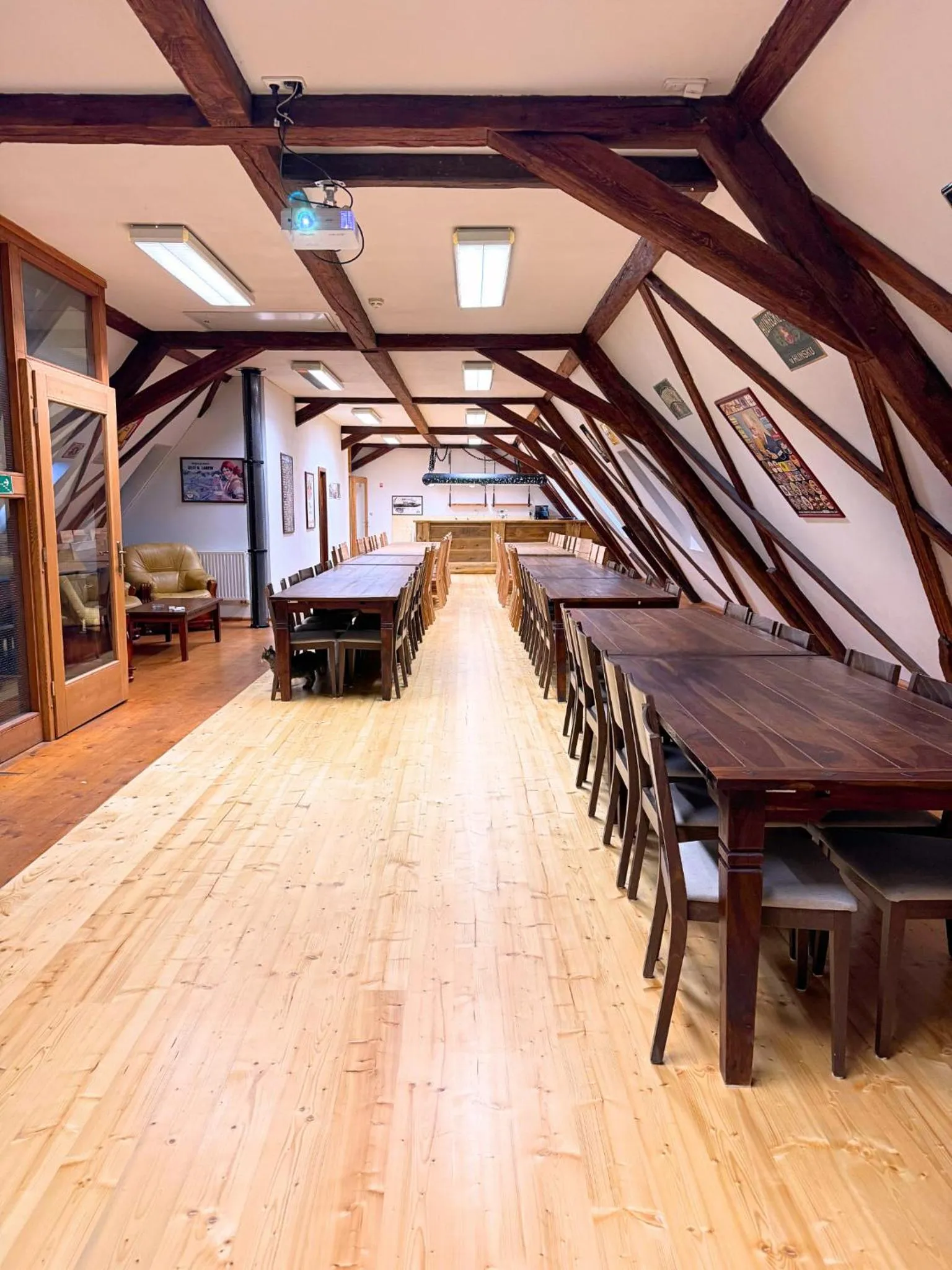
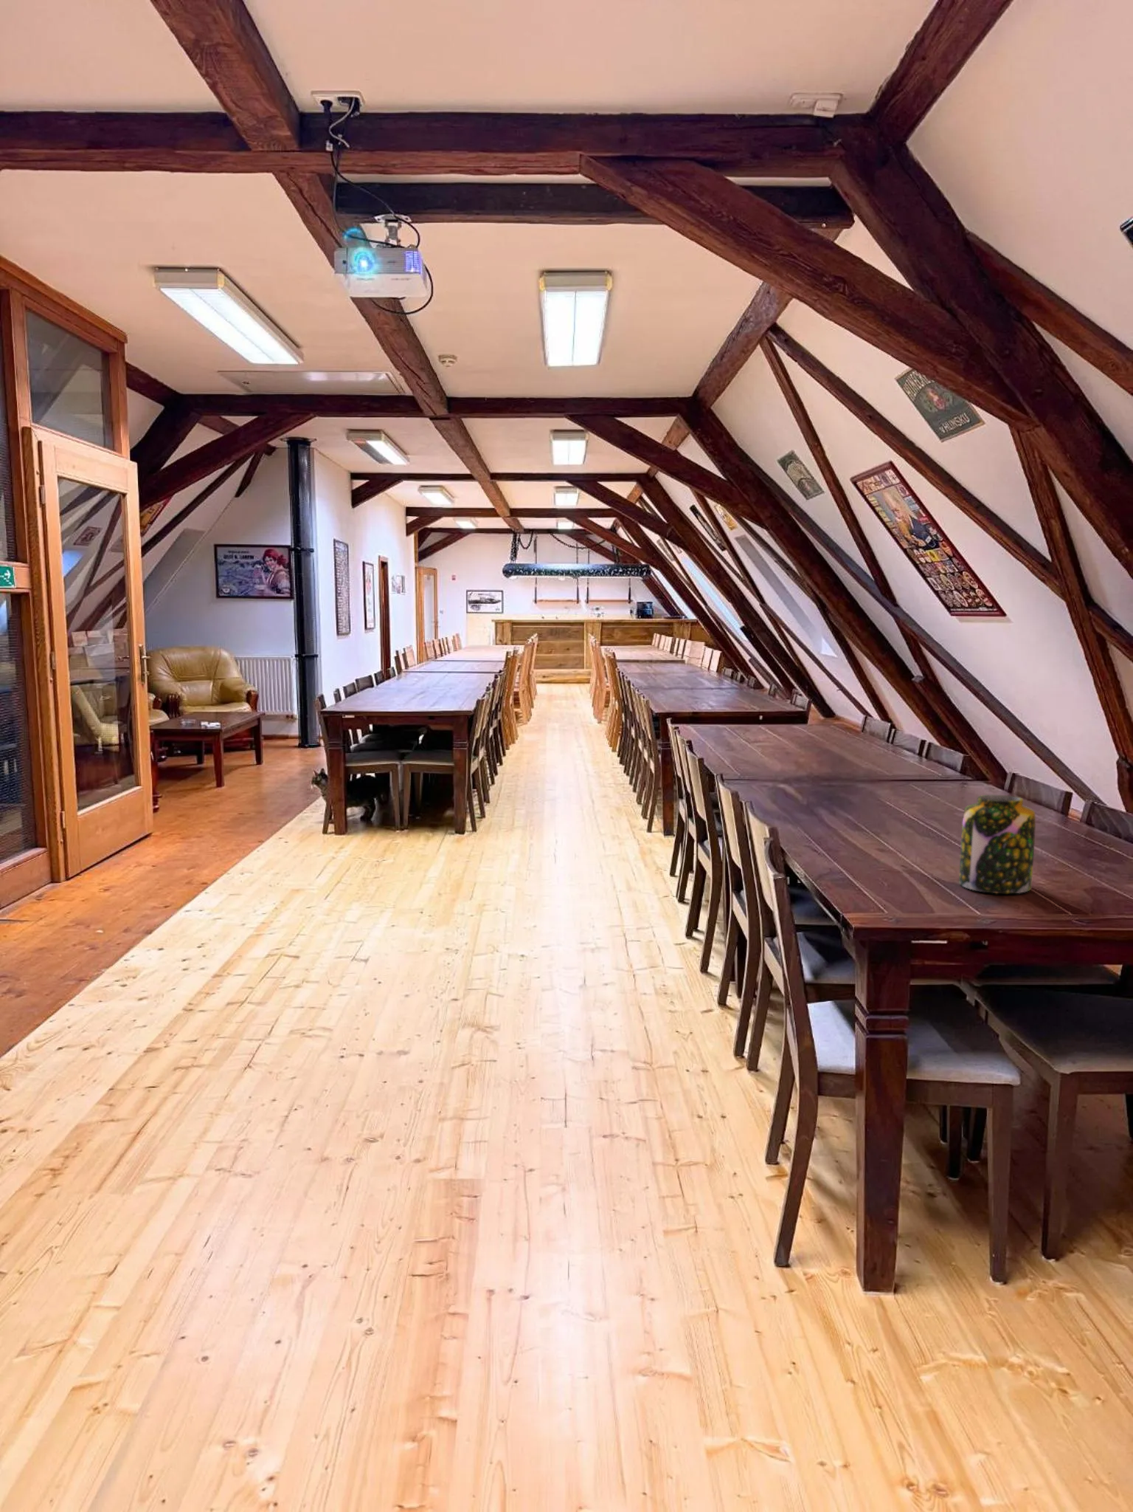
+ jar [958,794,1037,894]
